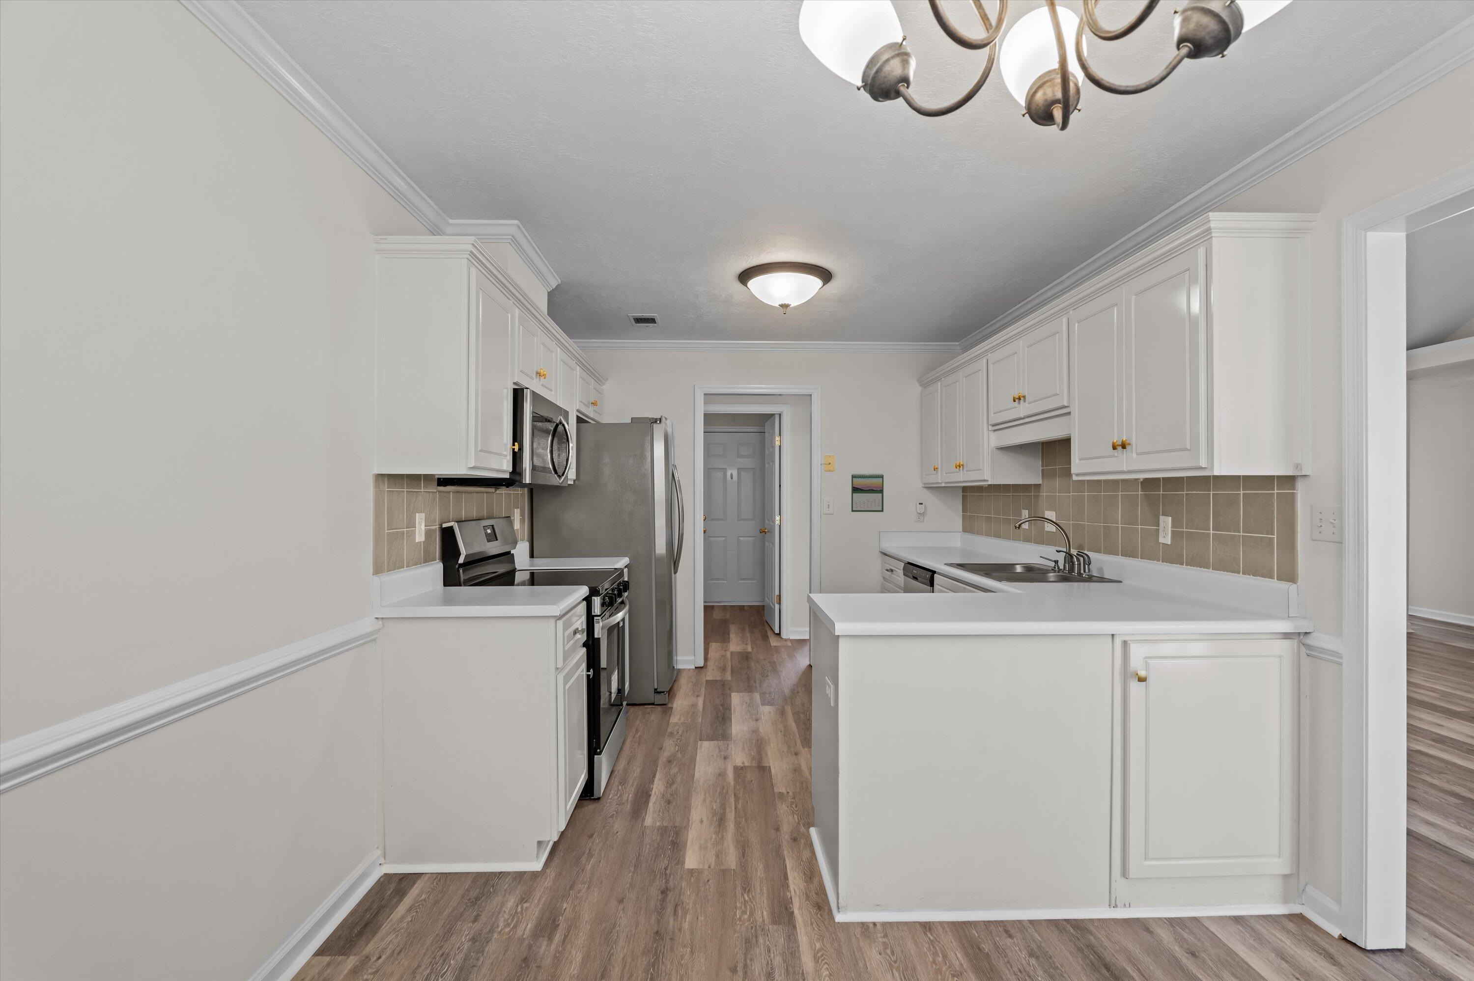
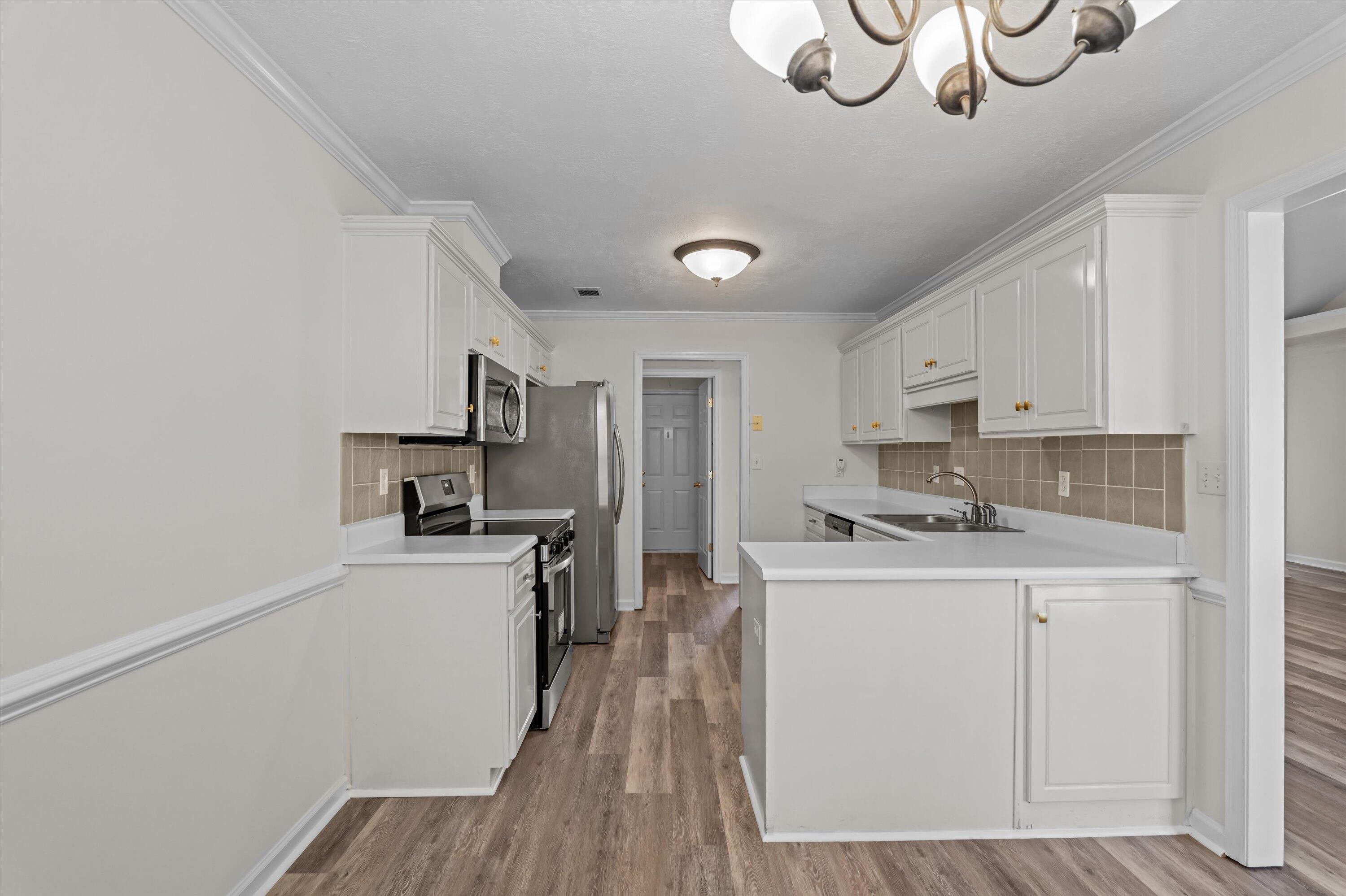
- calendar [851,472,884,512]
